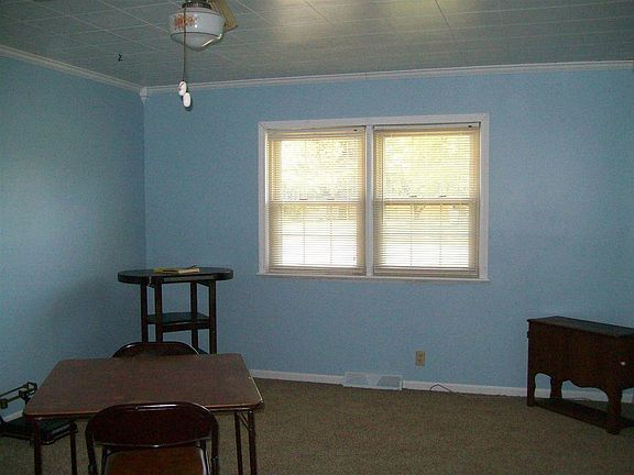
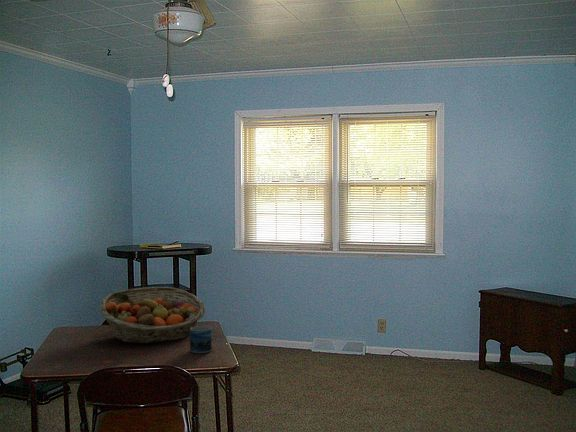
+ mug [189,325,213,354]
+ fruit basket [99,286,206,345]
